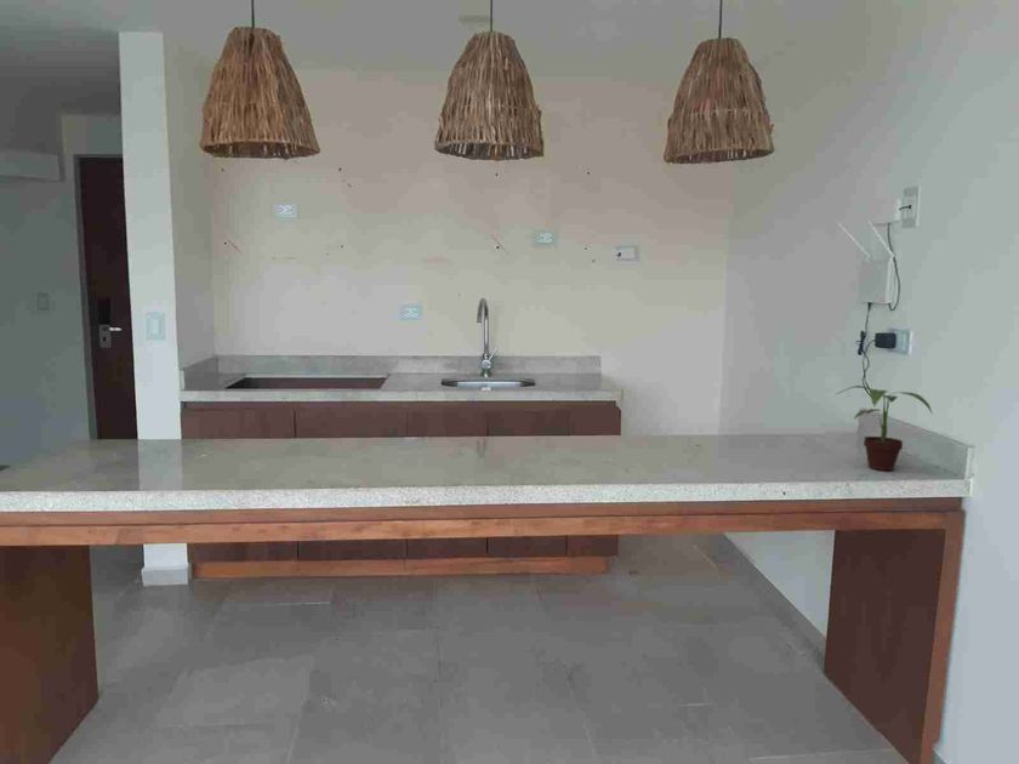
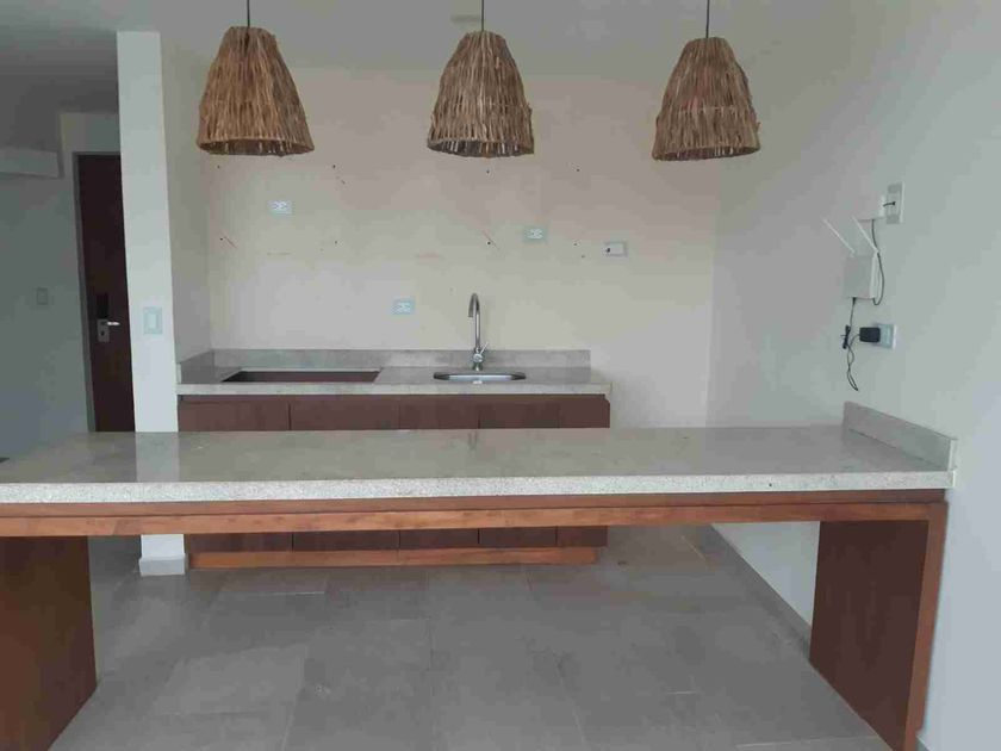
- potted plant [836,384,934,472]
